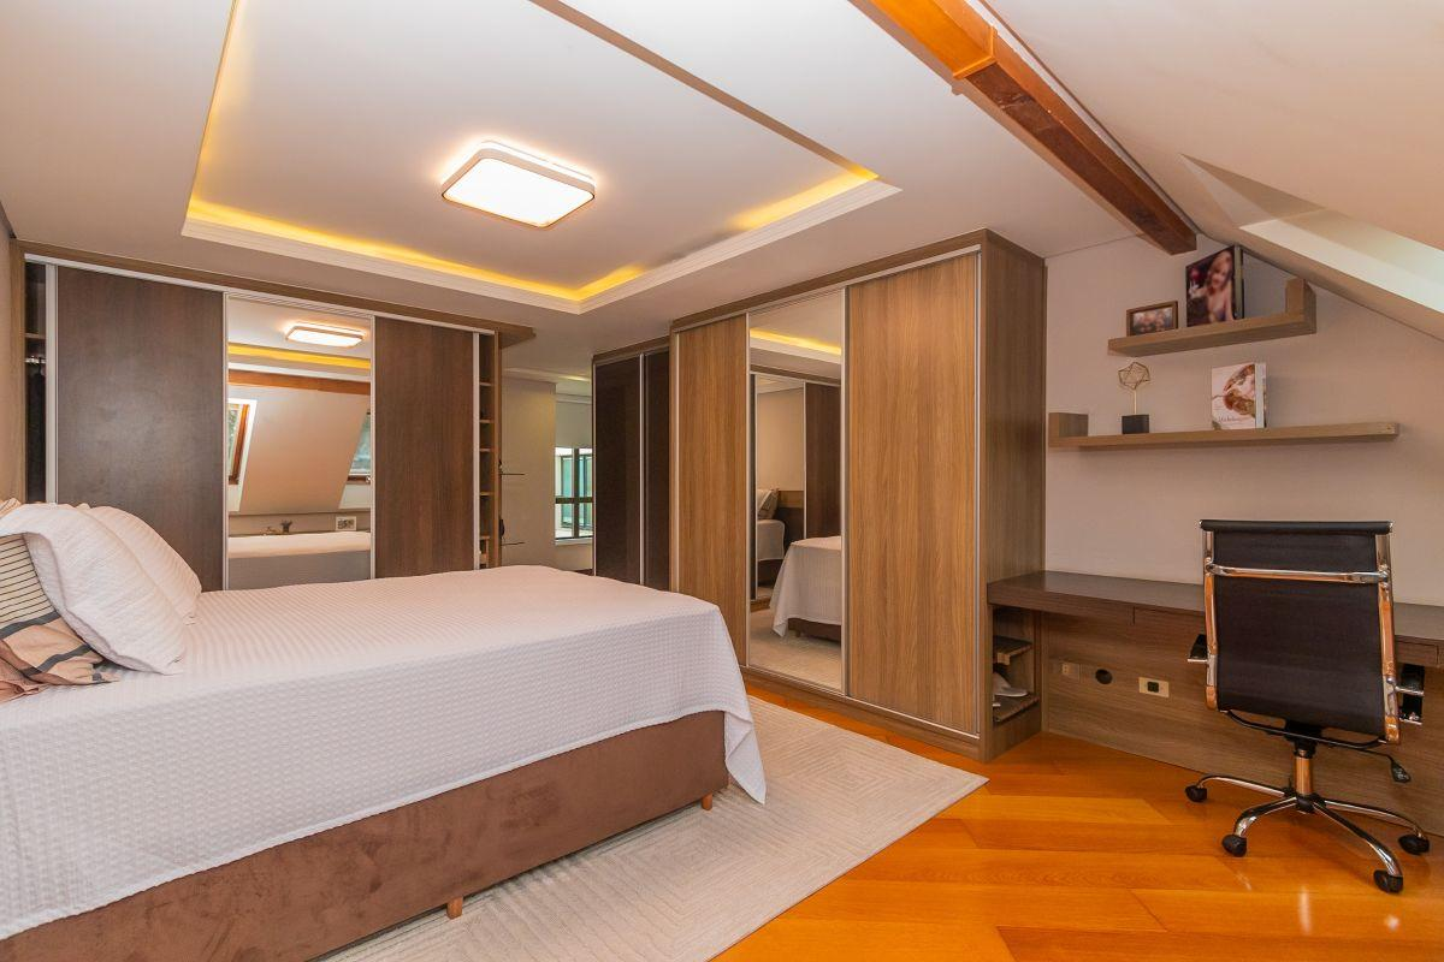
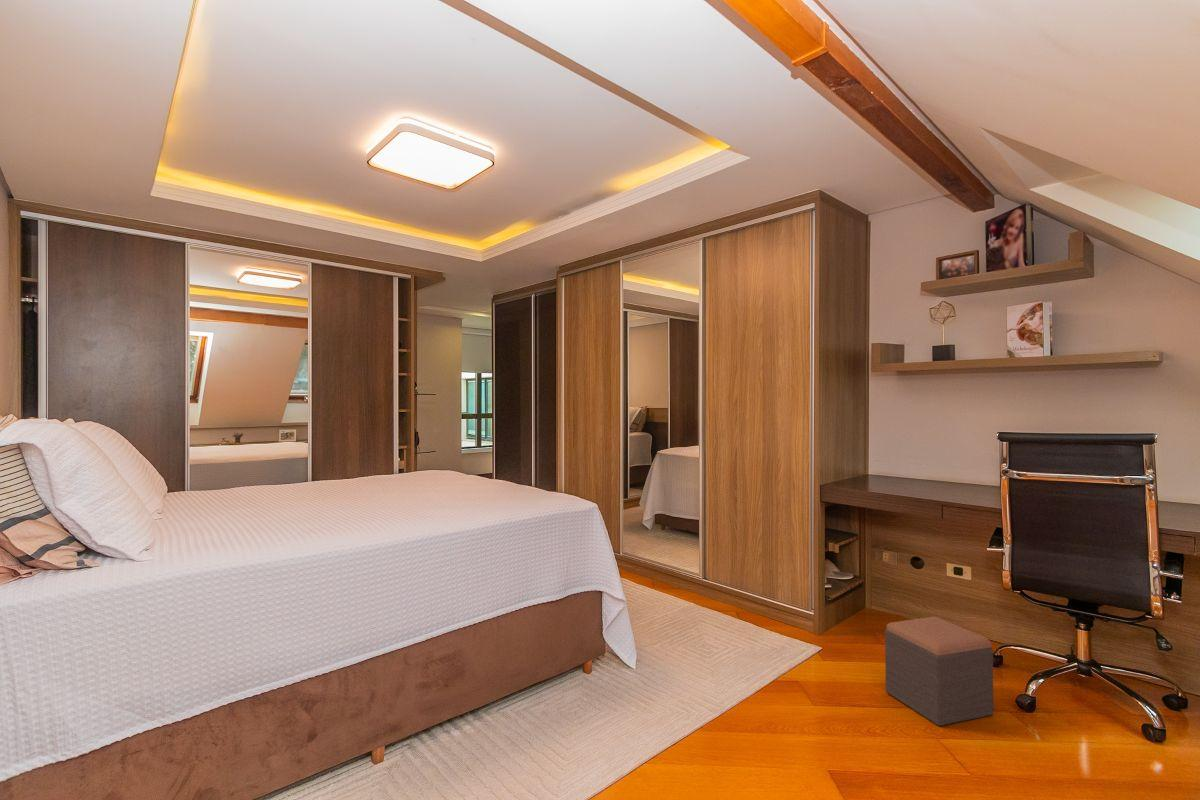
+ footstool [884,616,994,727]
